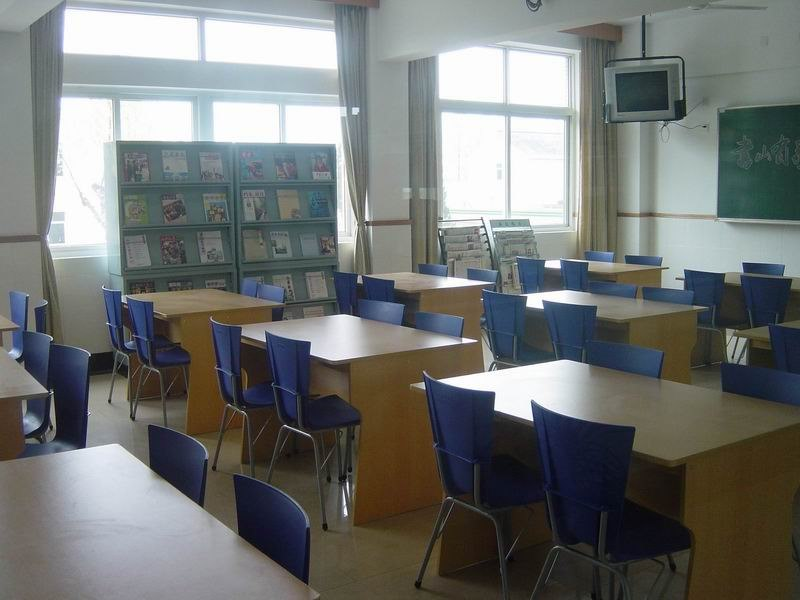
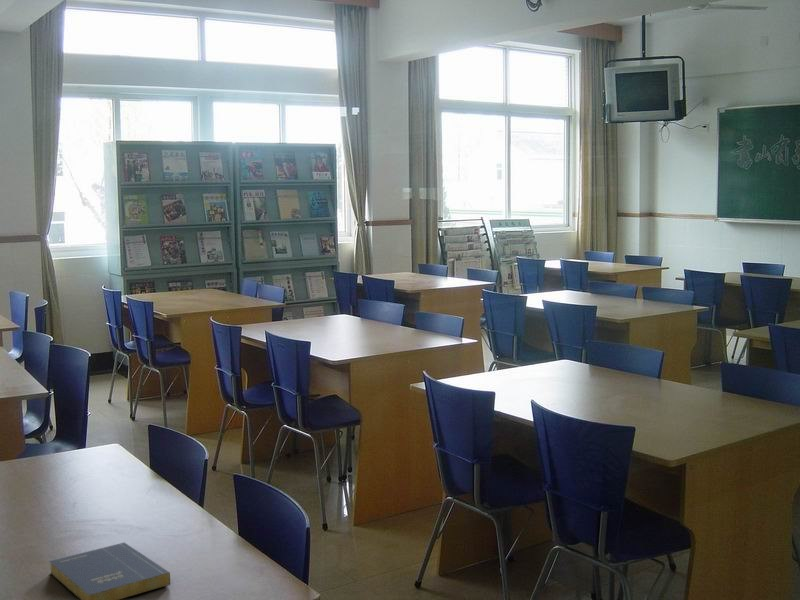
+ book [48,542,171,600]
